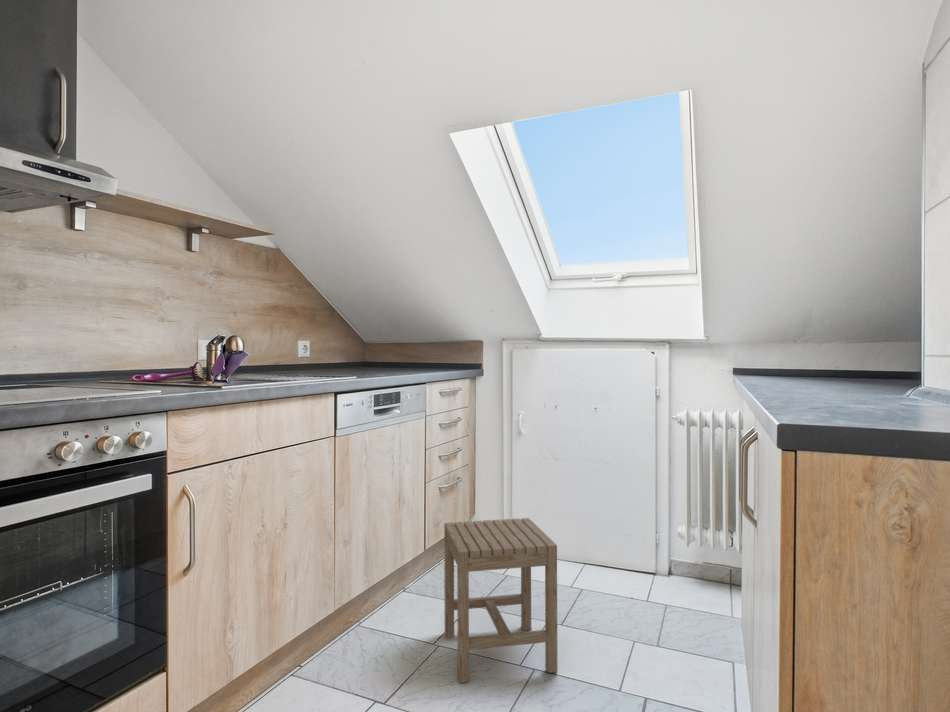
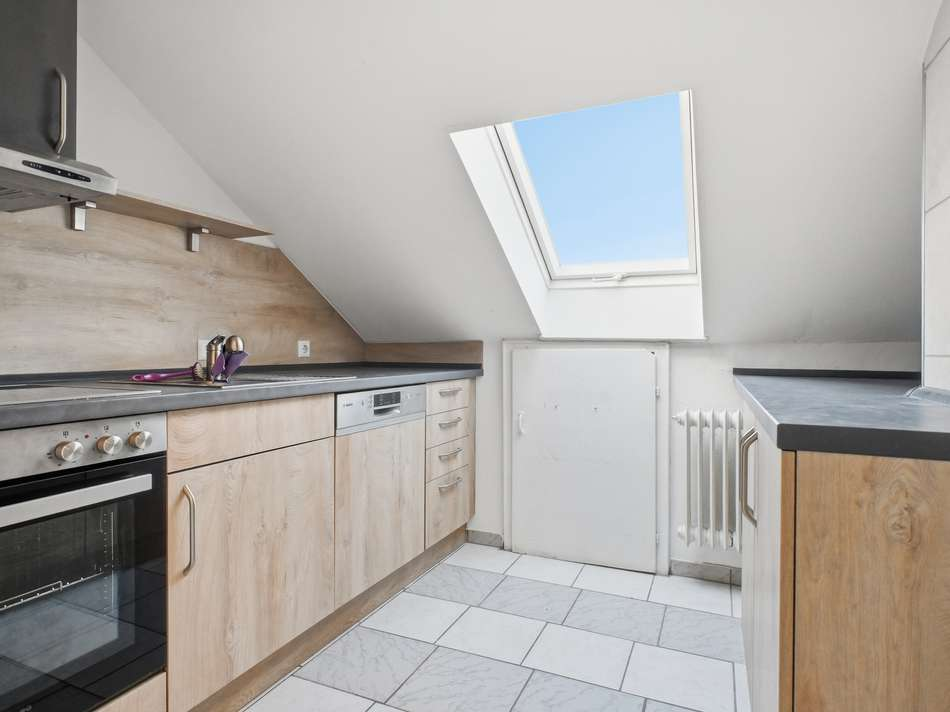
- stool [443,517,558,684]
